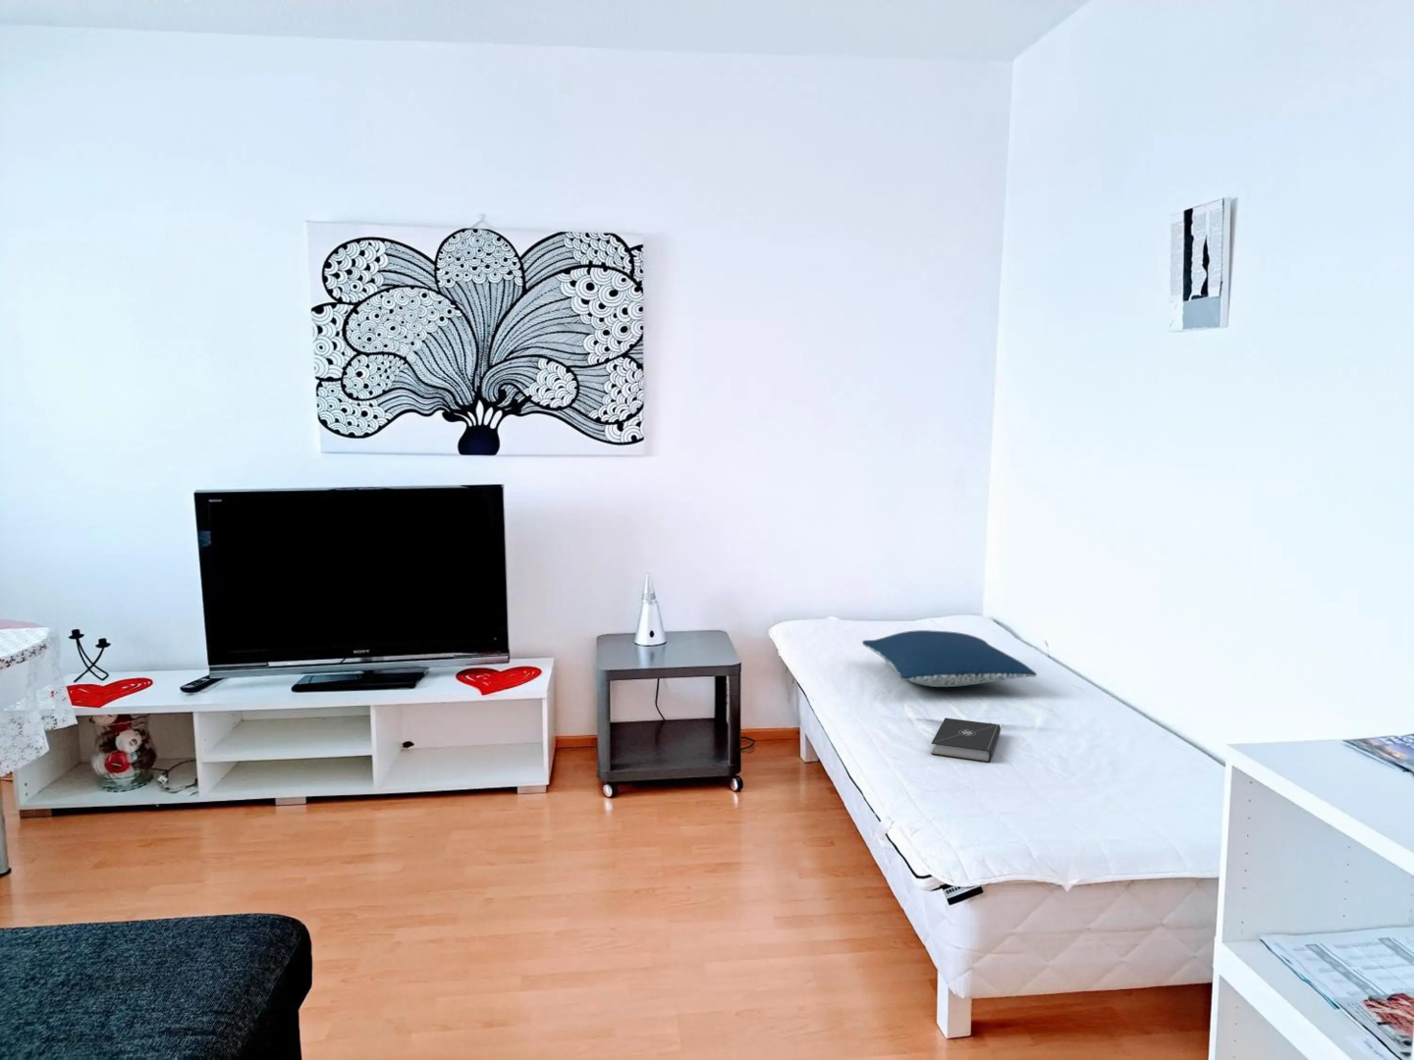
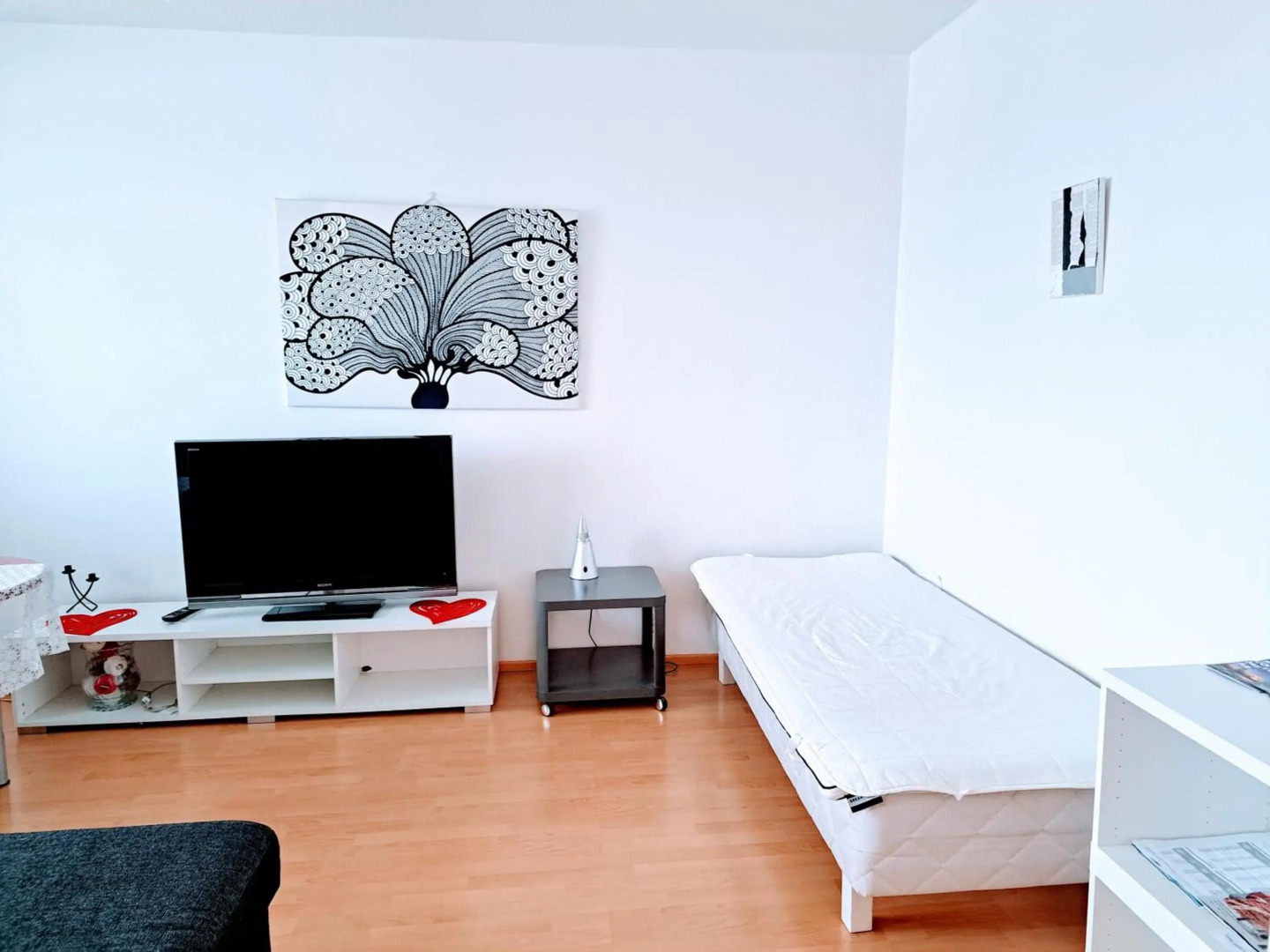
- pillow [861,629,1038,688]
- book [931,717,1002,763]
